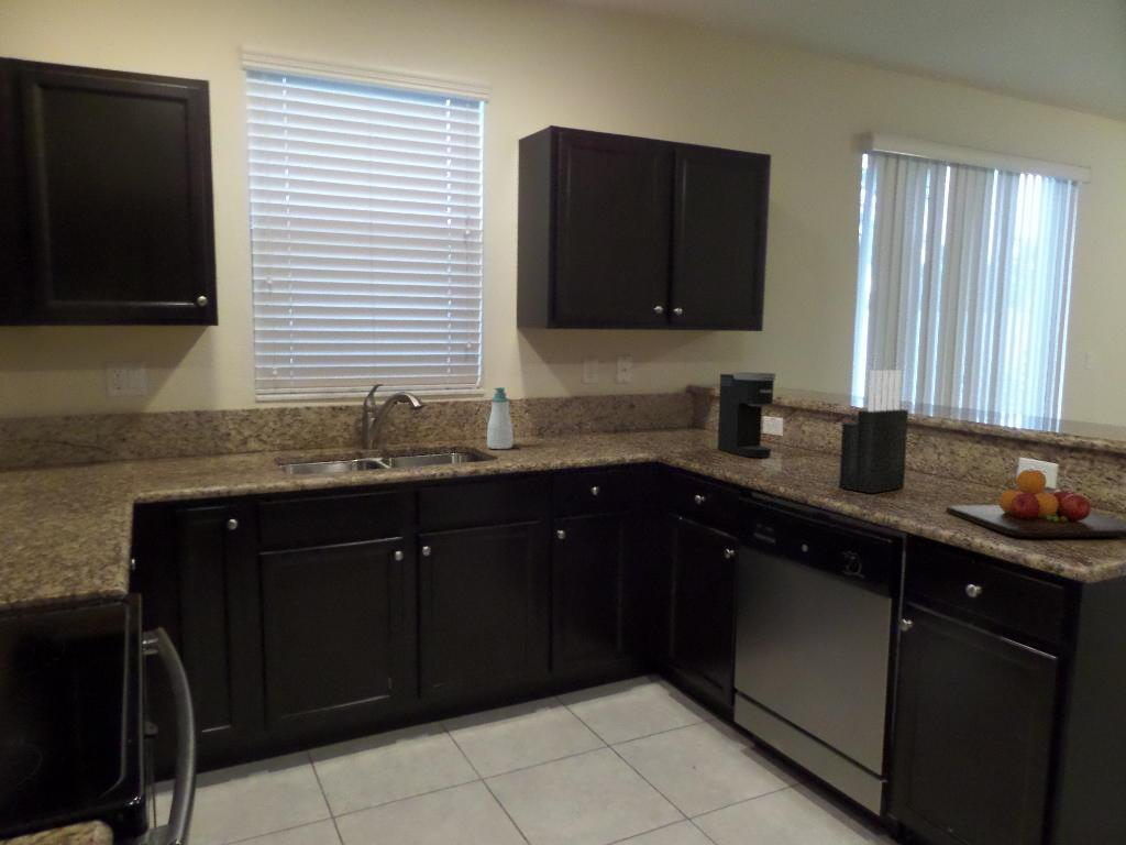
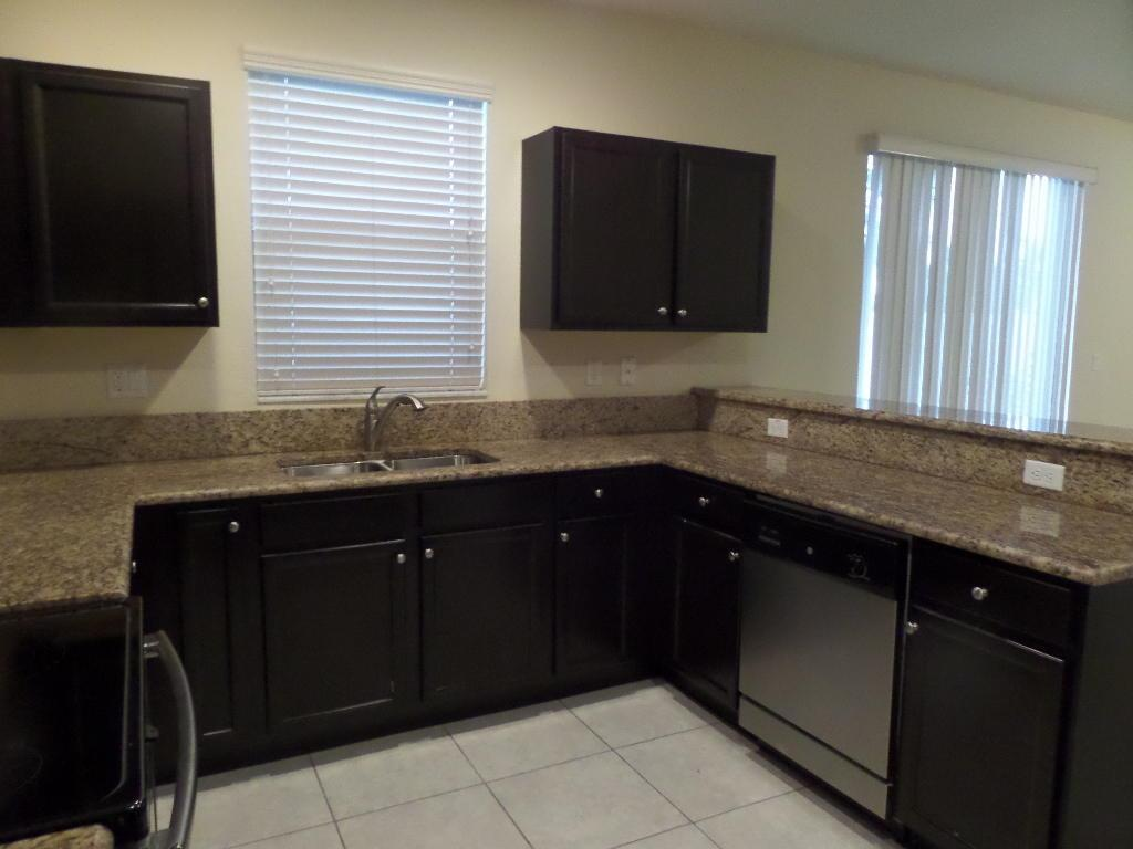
- knife block [838,369,909,494]
- chopping board [946,469,1126,538]
- soap bottle [486,386,514,450]
- coffee maker [717,372,776,459]
